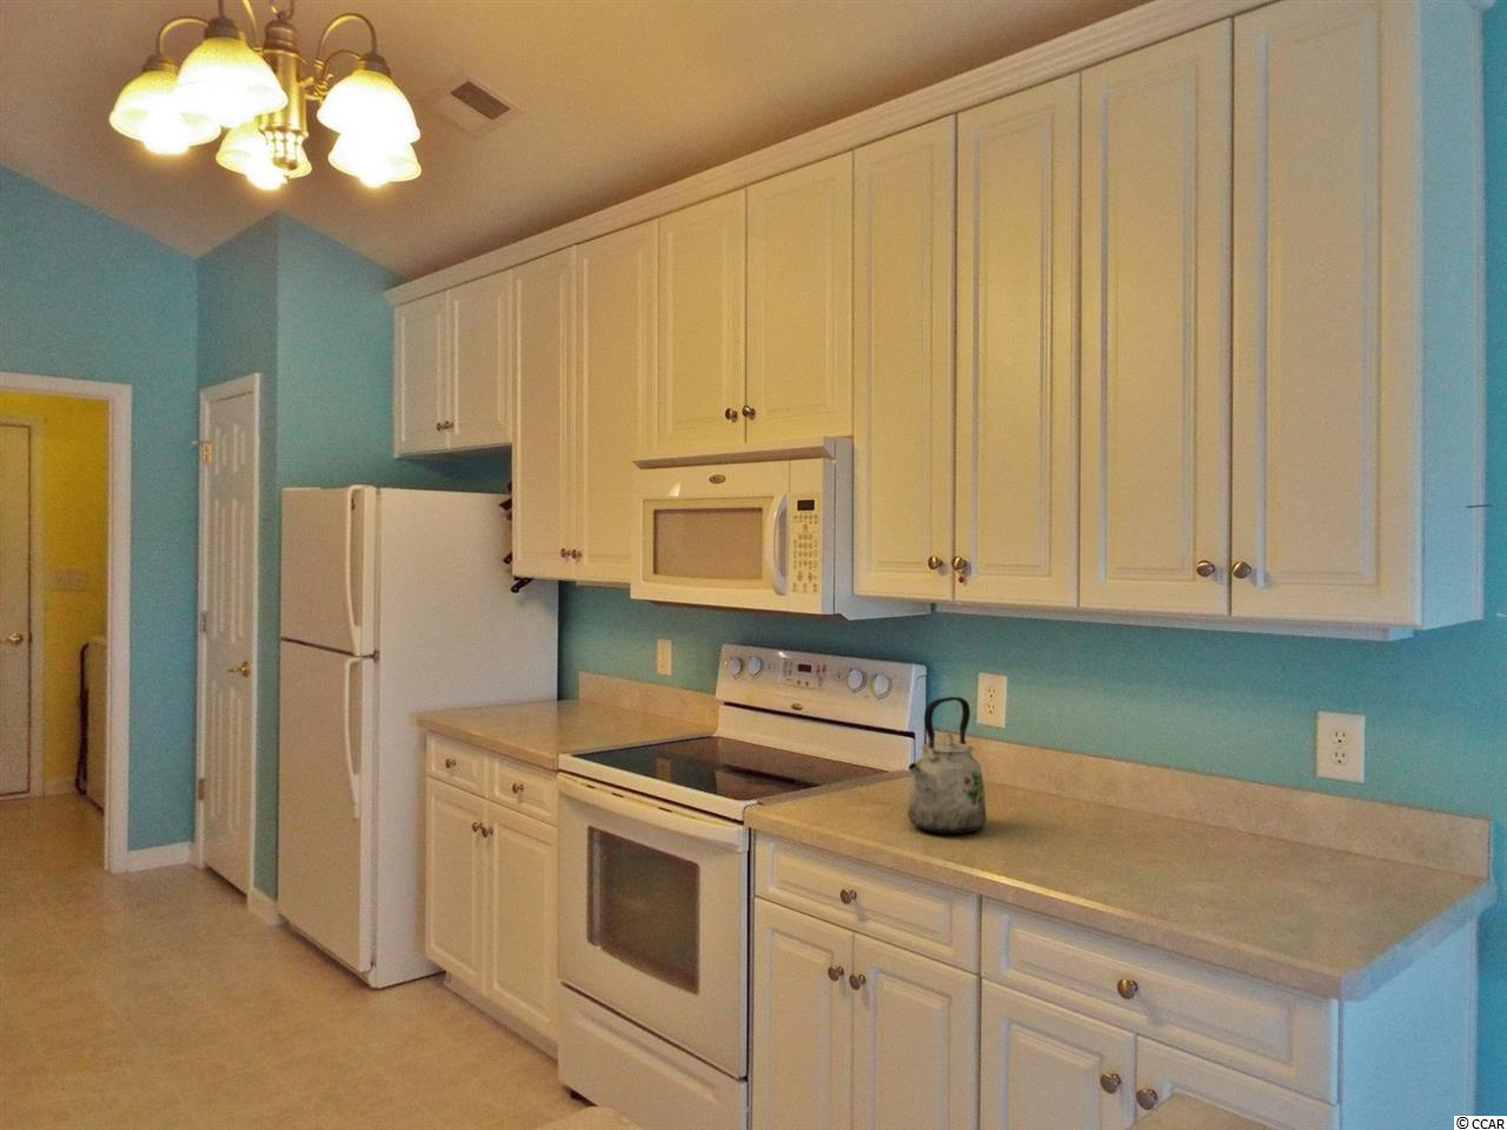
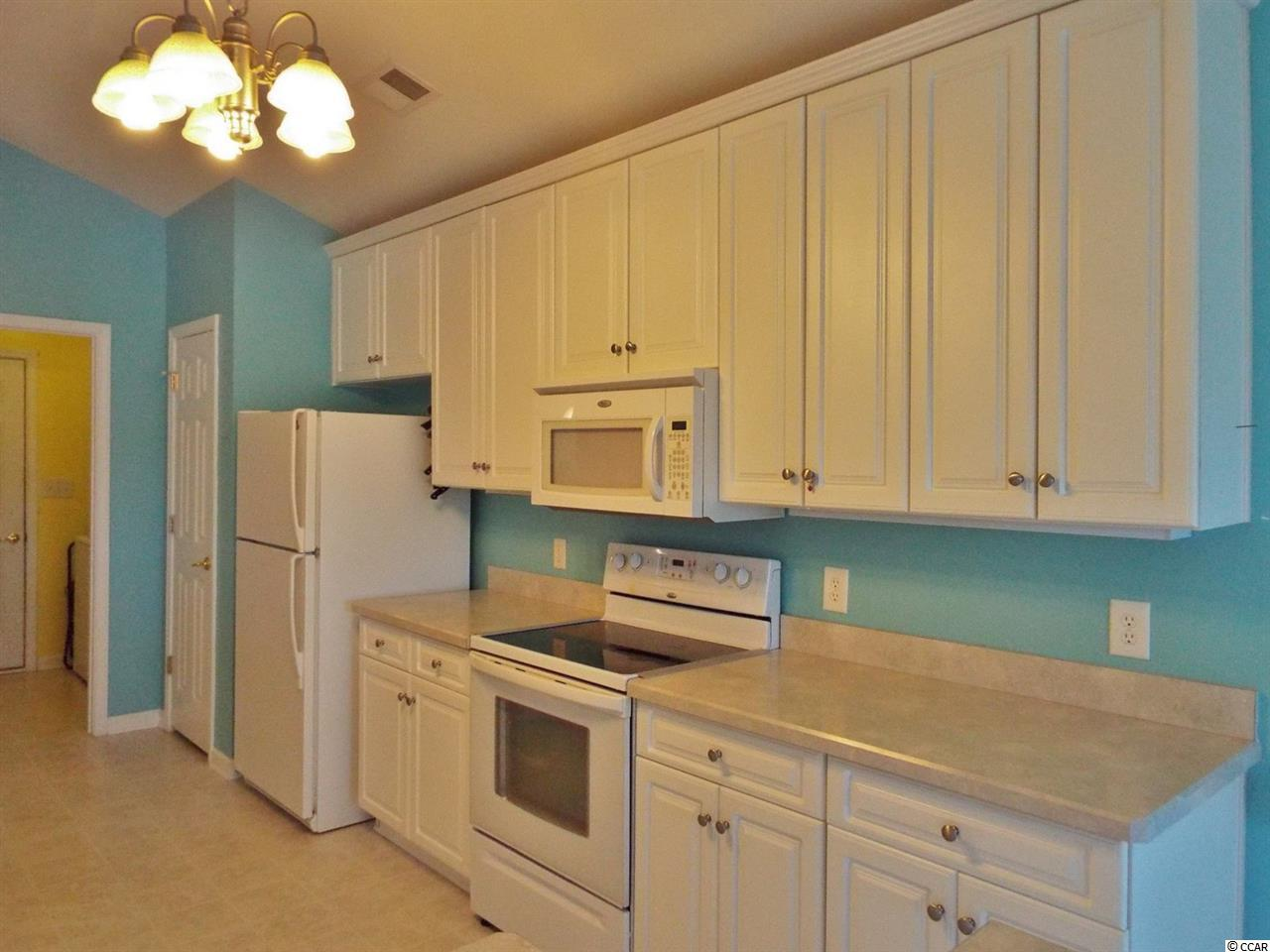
- kettle [907,696,987,834]
